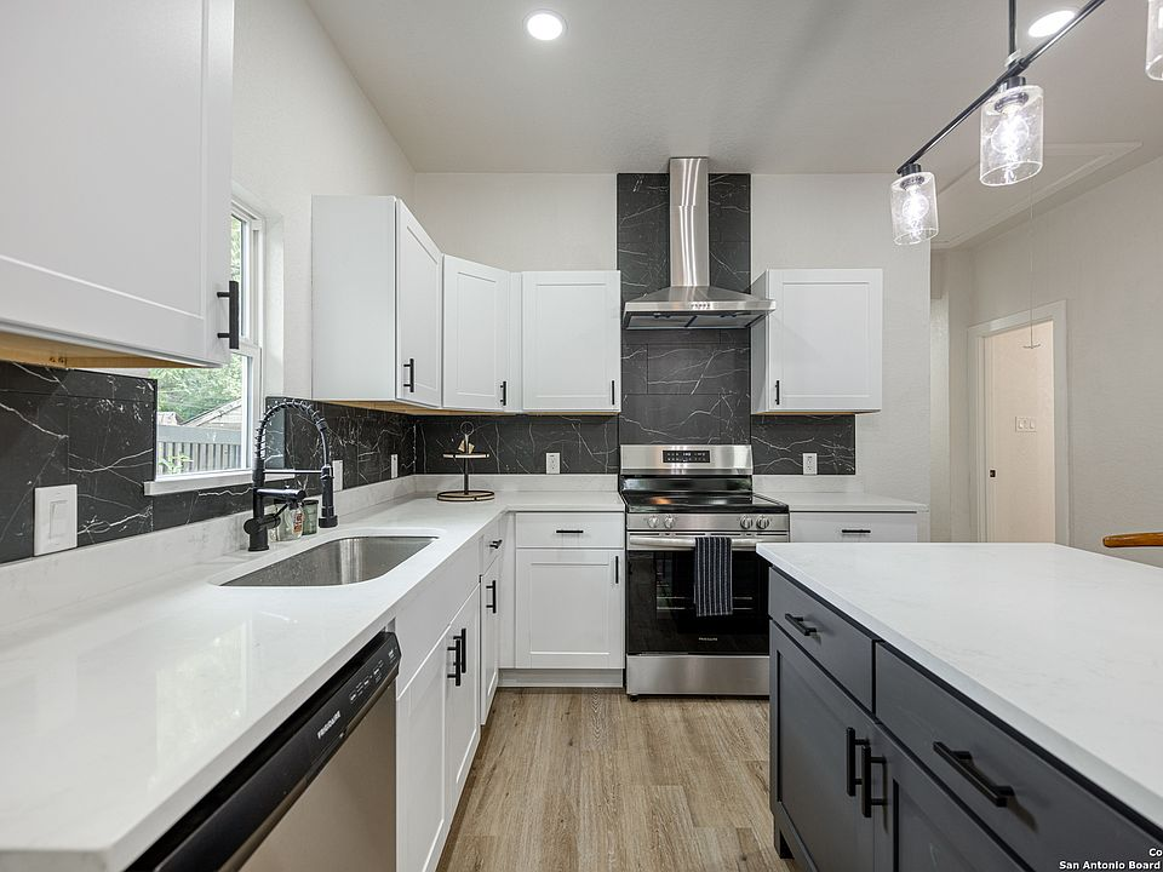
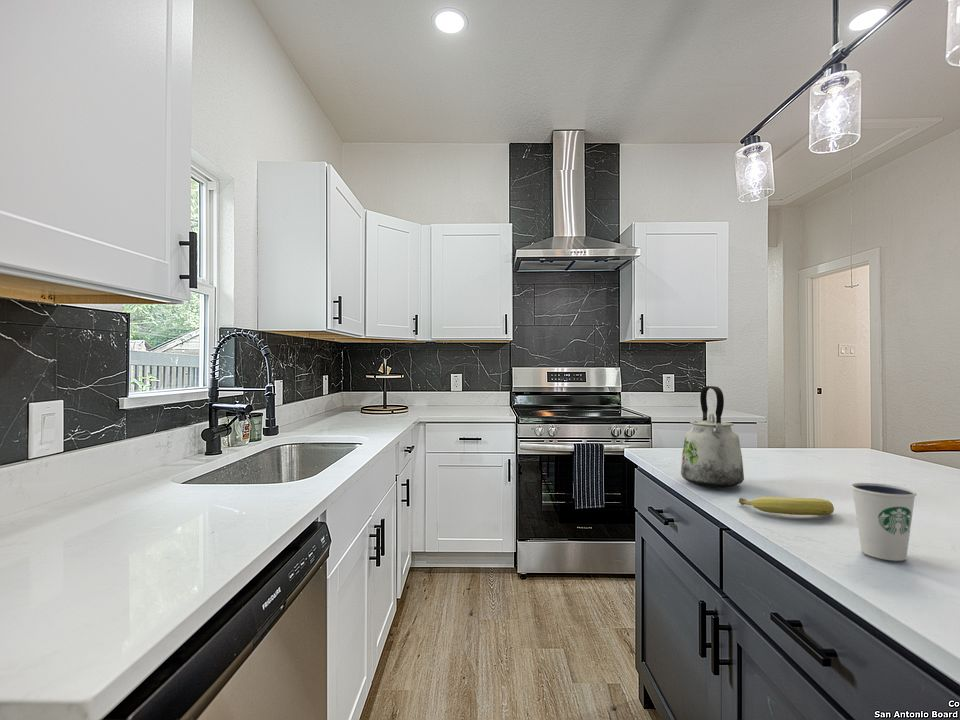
+ fruit [738,496,835,516]
+ kettle [680,385,745,489]
+ dixie cup [850,482,918,562]
